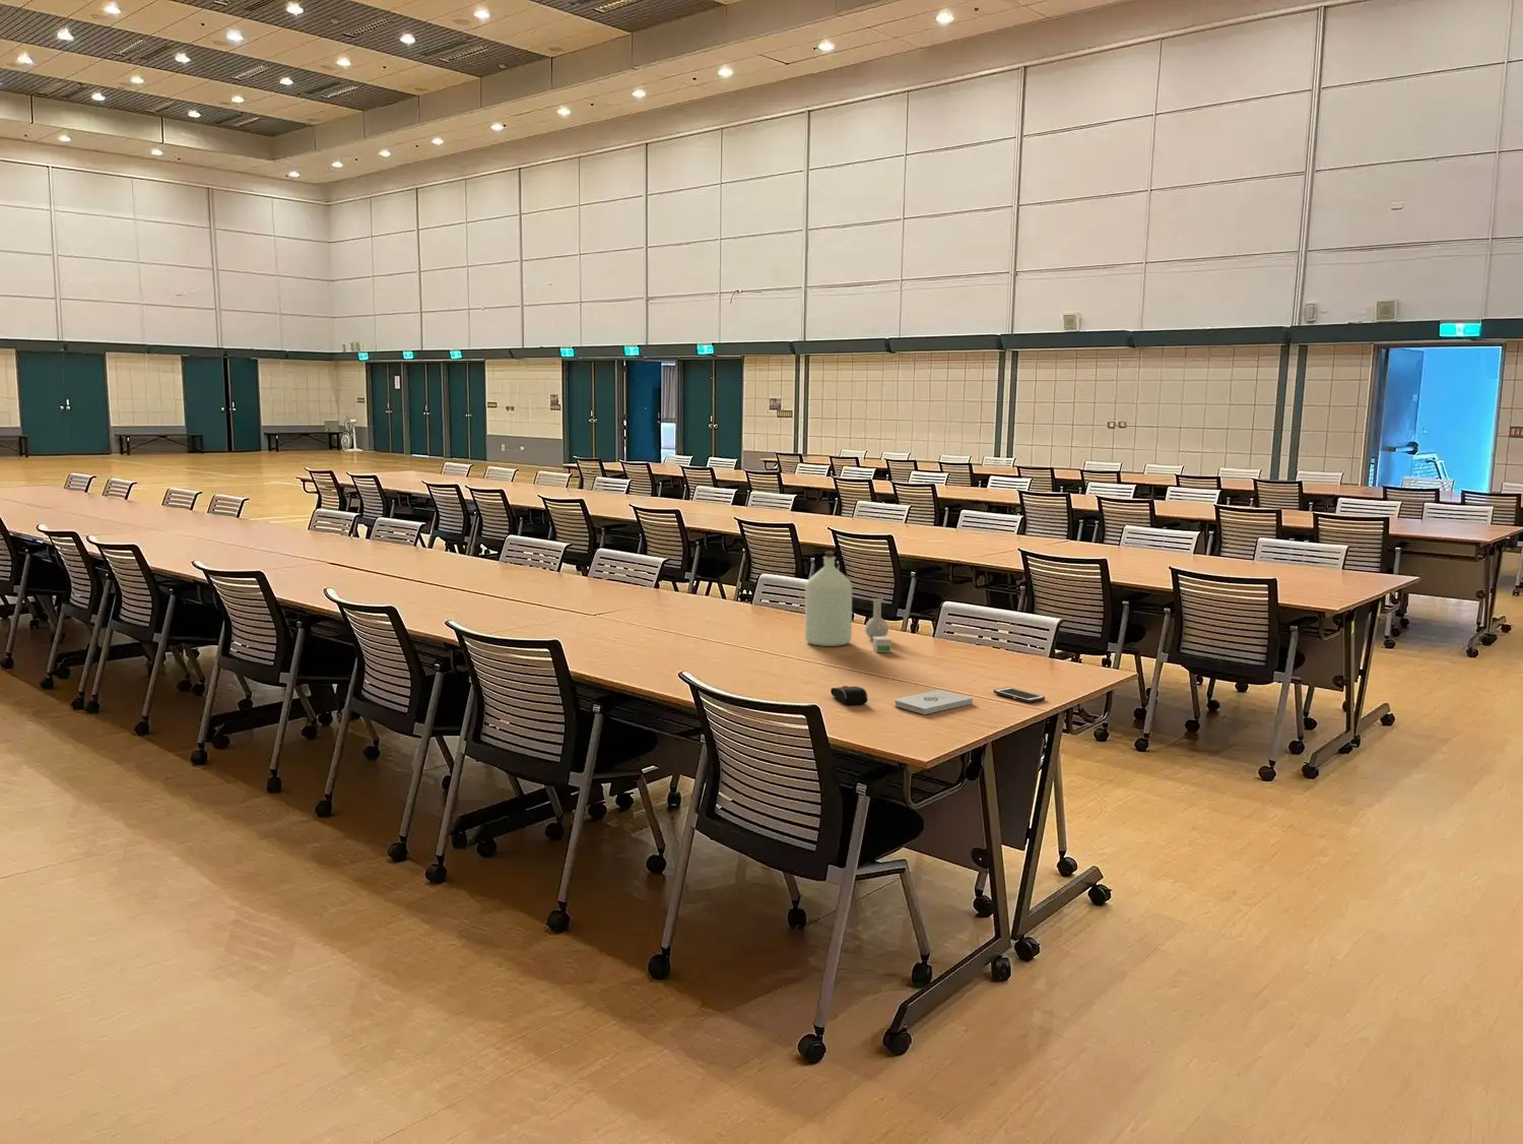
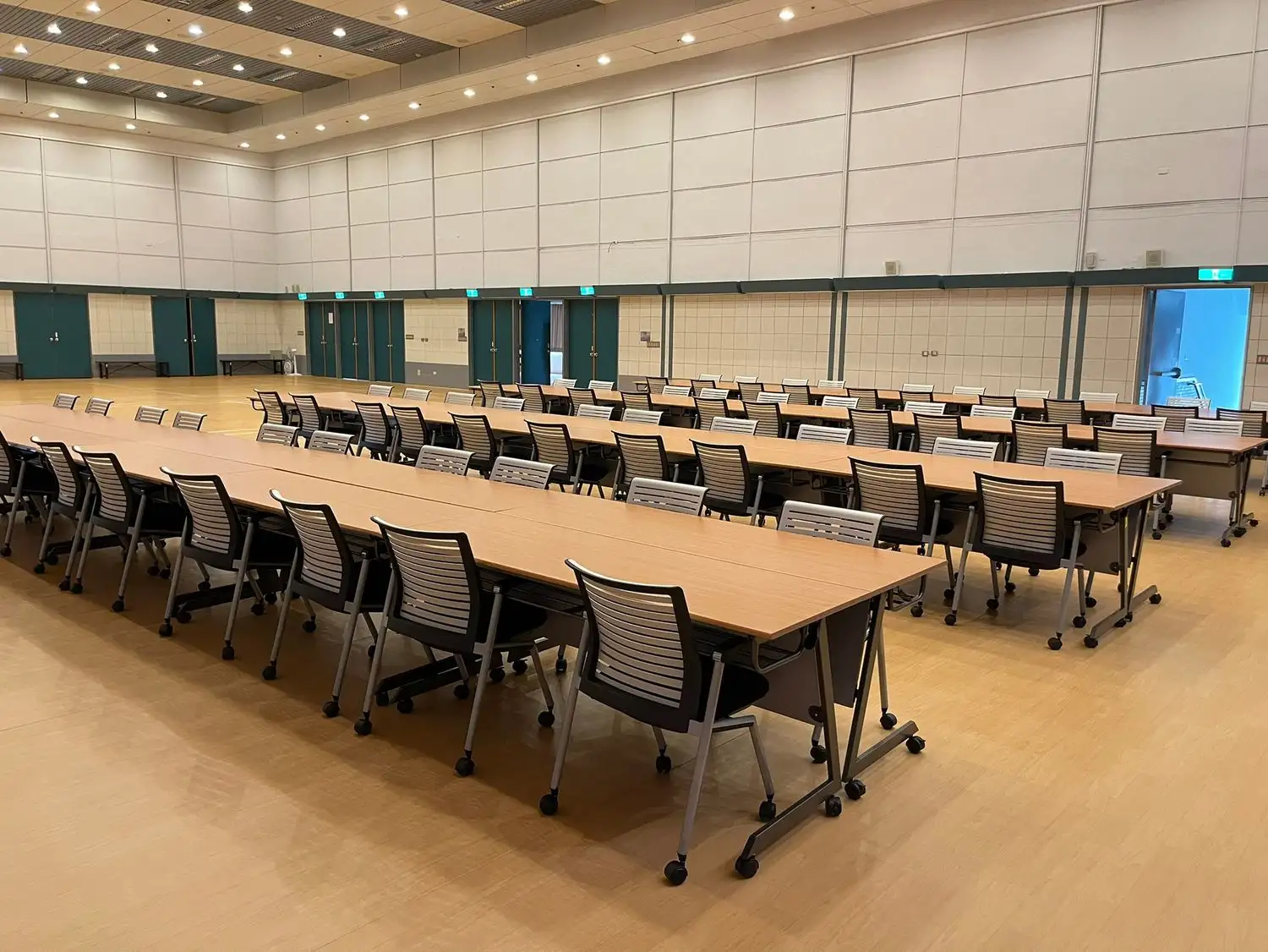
- bottle [805,550,890,648]
- computer mouse [830,685,868,707]
- cell phone [993,686,1046,704]
- notepad [894,689,974,715]
- small box [872,634,892,654]
